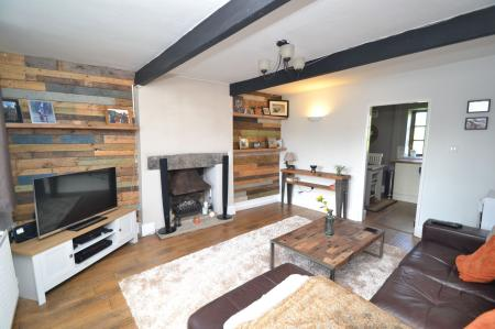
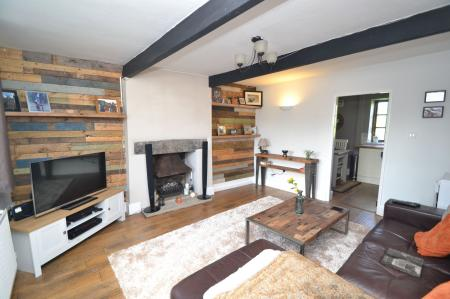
+ magazine [380,247,425,279]
